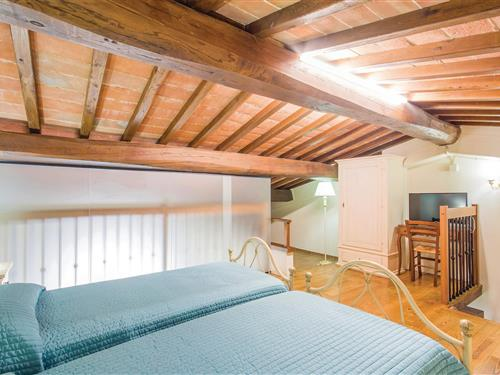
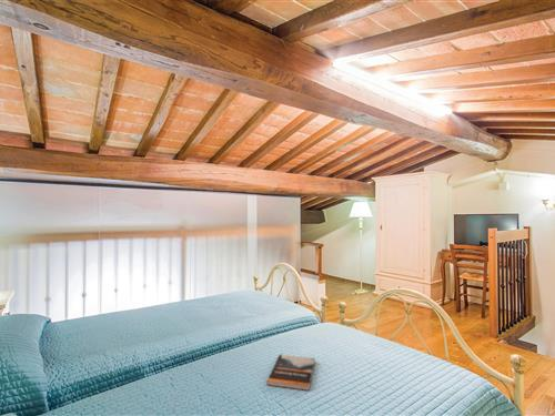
+ book [265,354,316,392]
